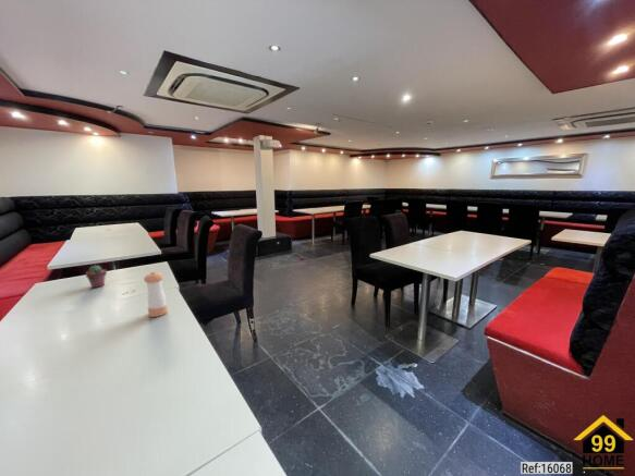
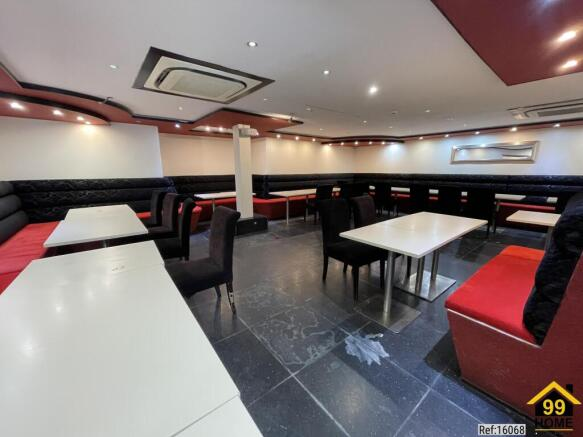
- pepper shaker [143,271,169,318]
- potted succulent [85,265,108,289]
